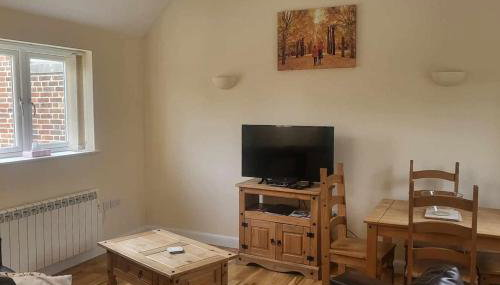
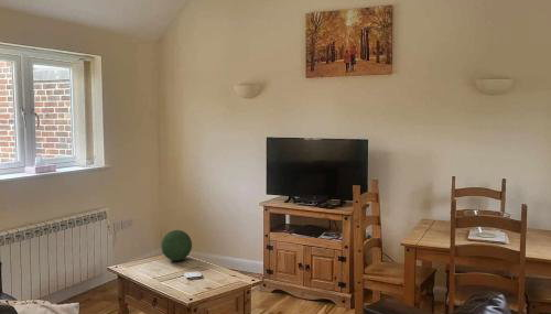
+ decorative orb [160,229,193,262]
